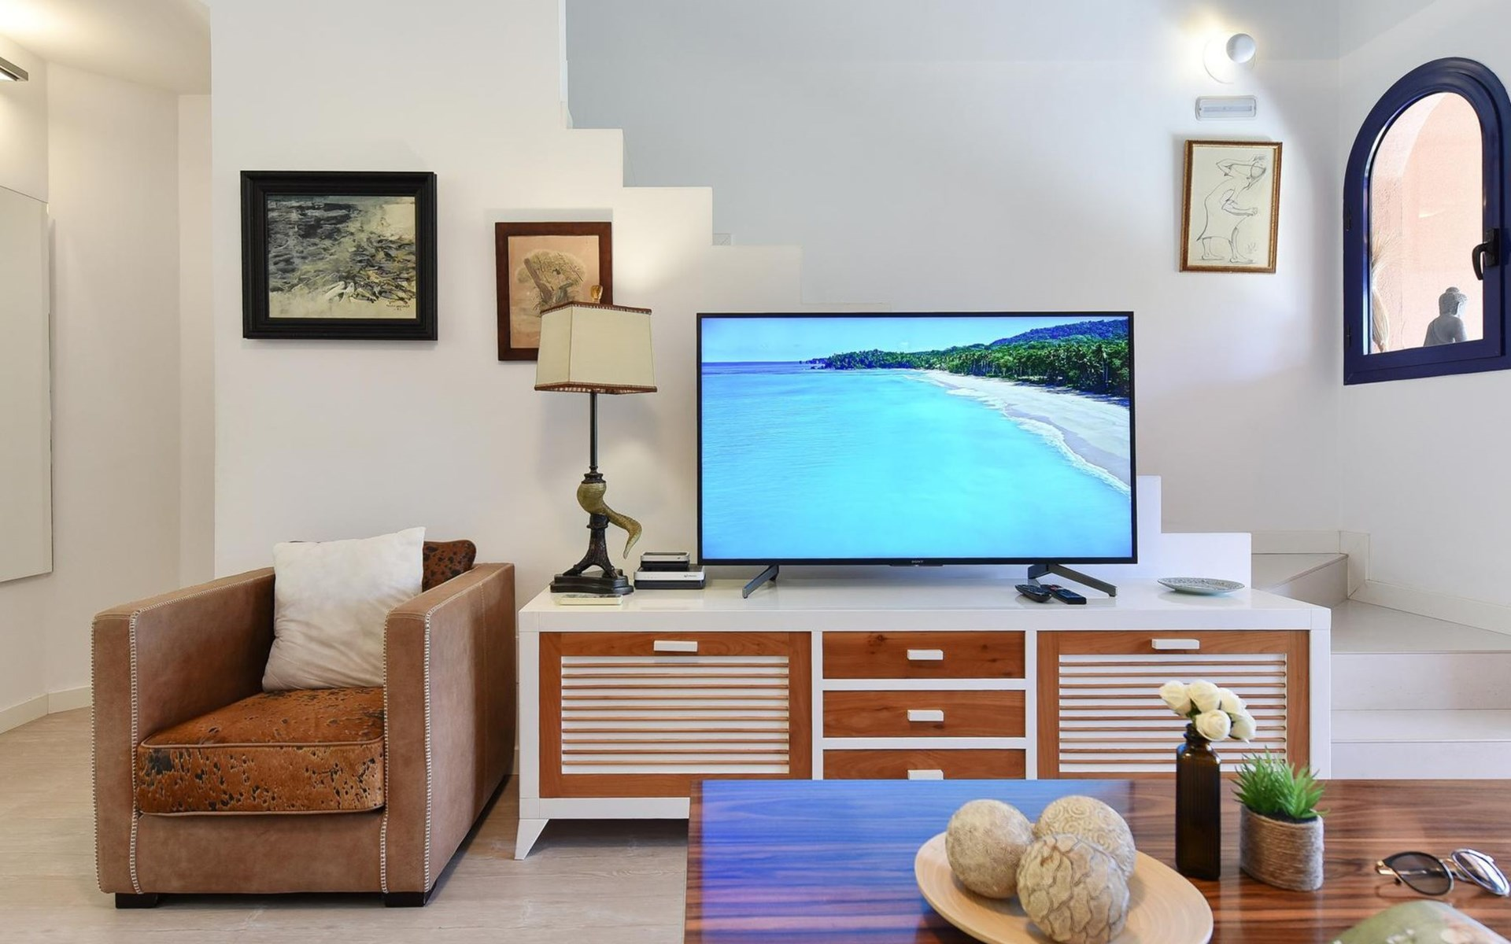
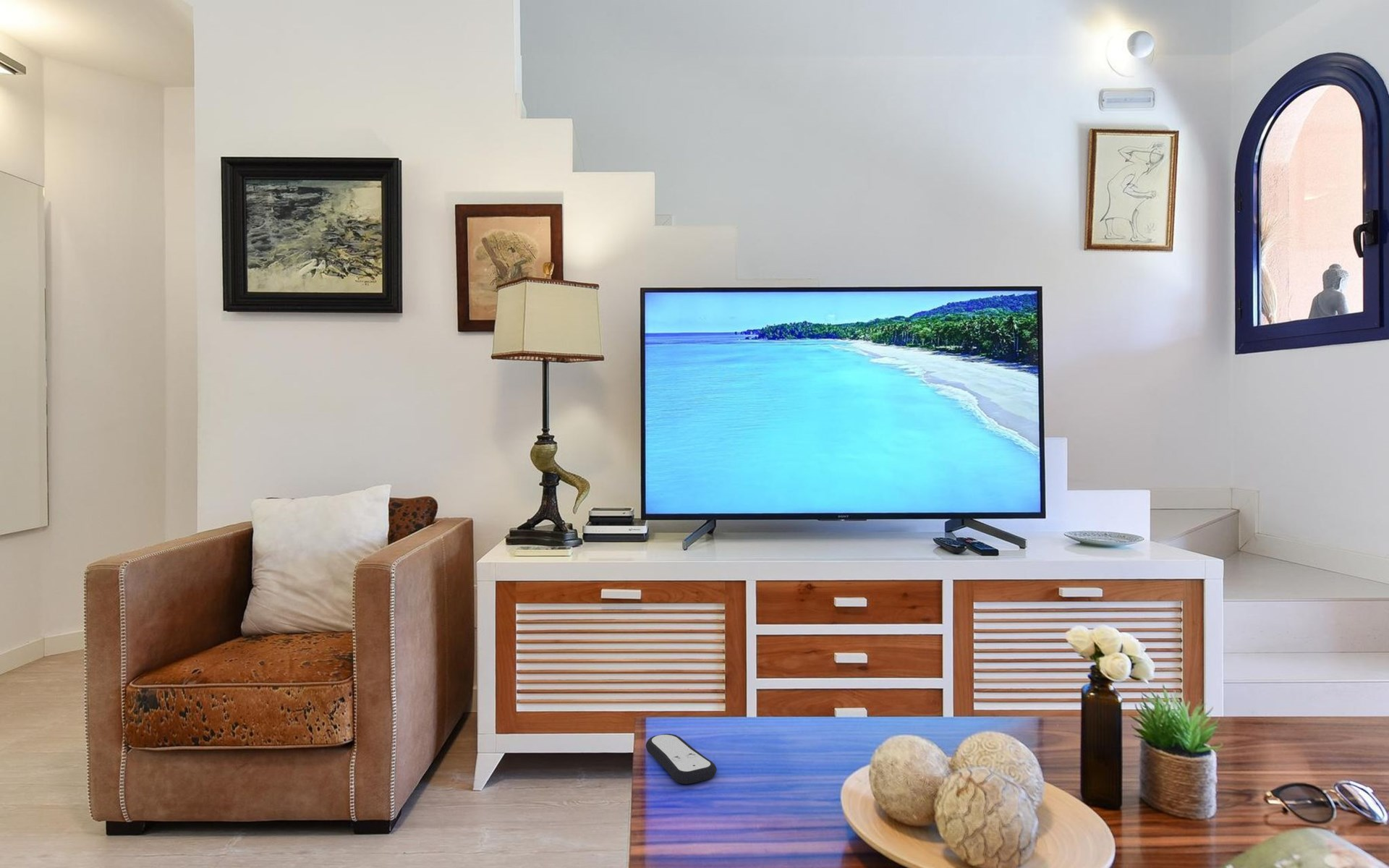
+ remote control [645,733,718,785]
